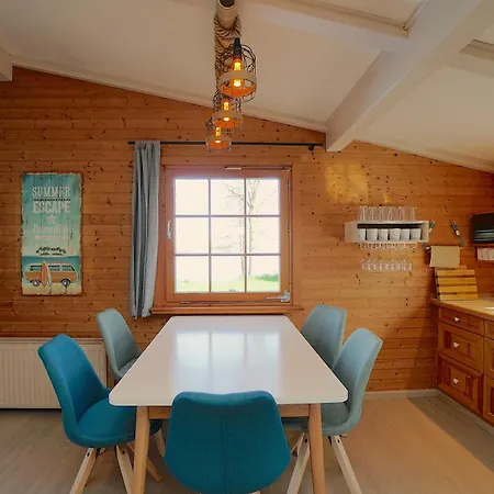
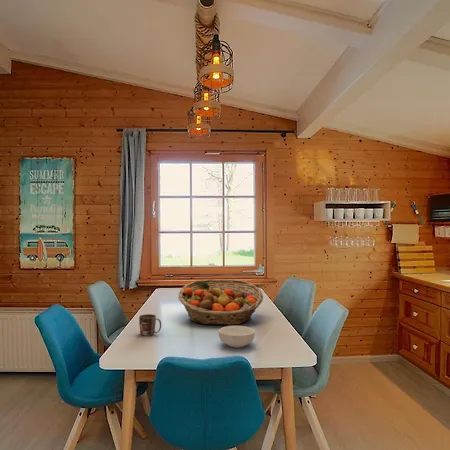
+ cereal bowl [218,325,256,349]
+ mug [138,313,162,337]
+ fruit basket [177,278,264,326]
